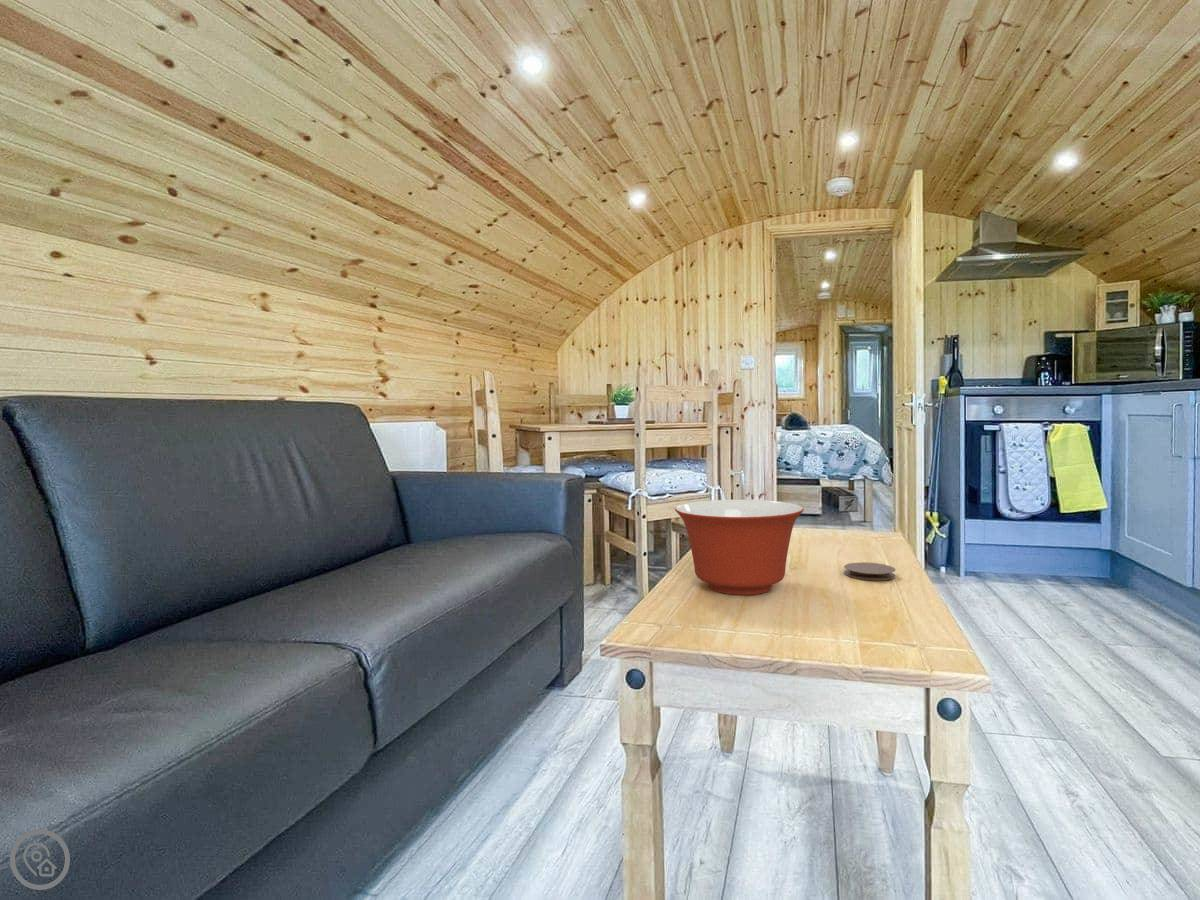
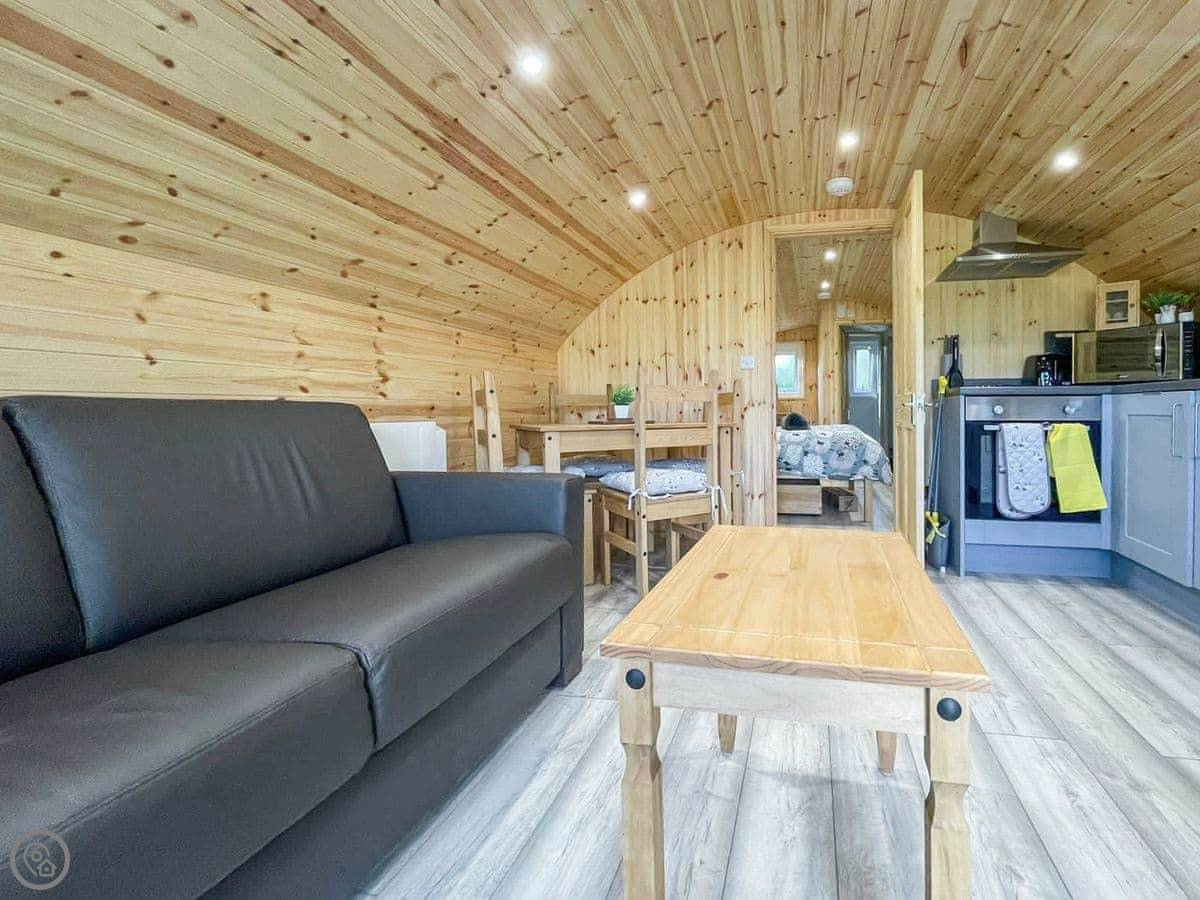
- coaster [843,561,896,581]
- mixing bowl [674,499,805,596]
